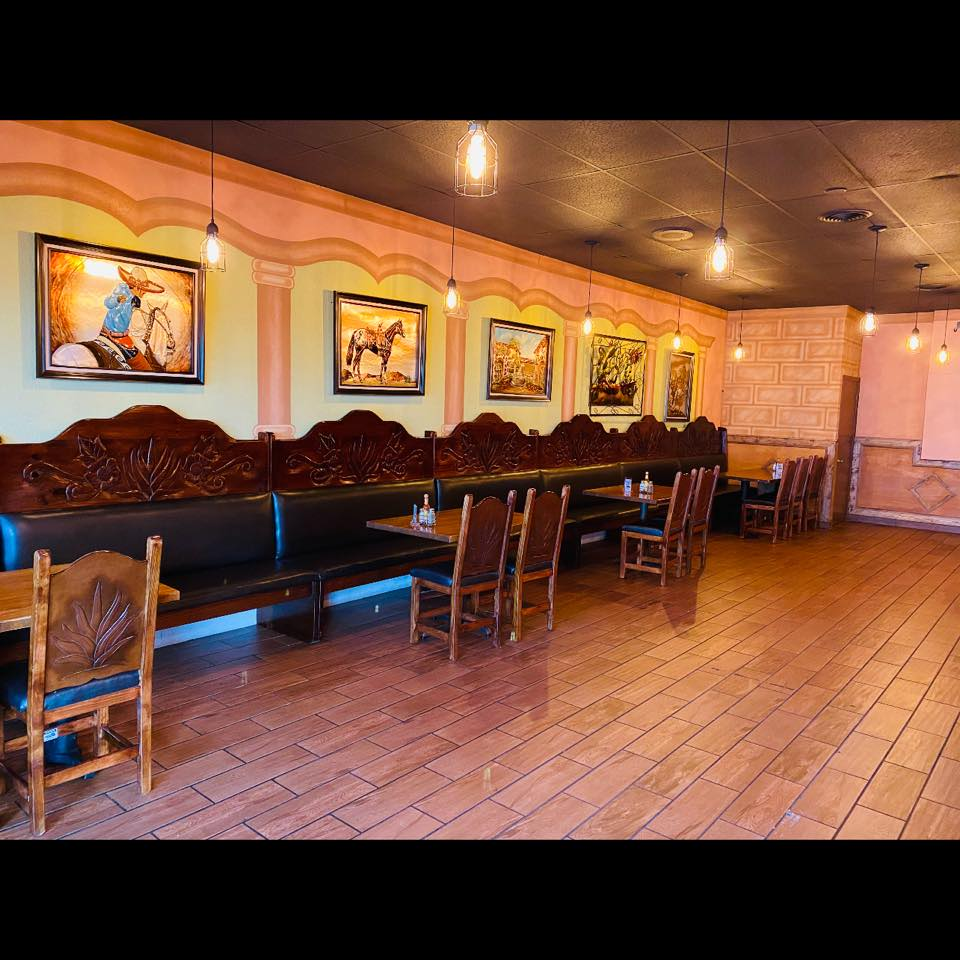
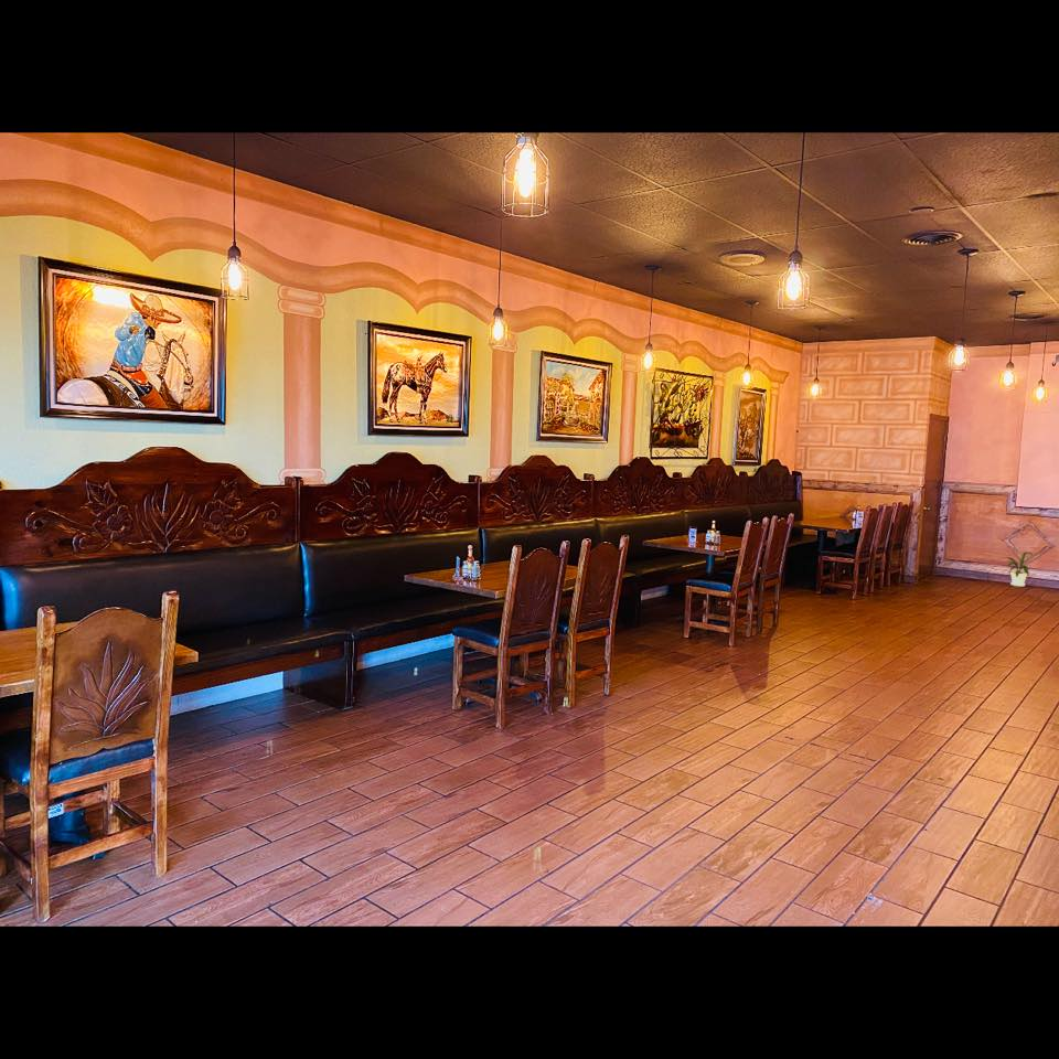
+ house plant [997,545,1035,587]
